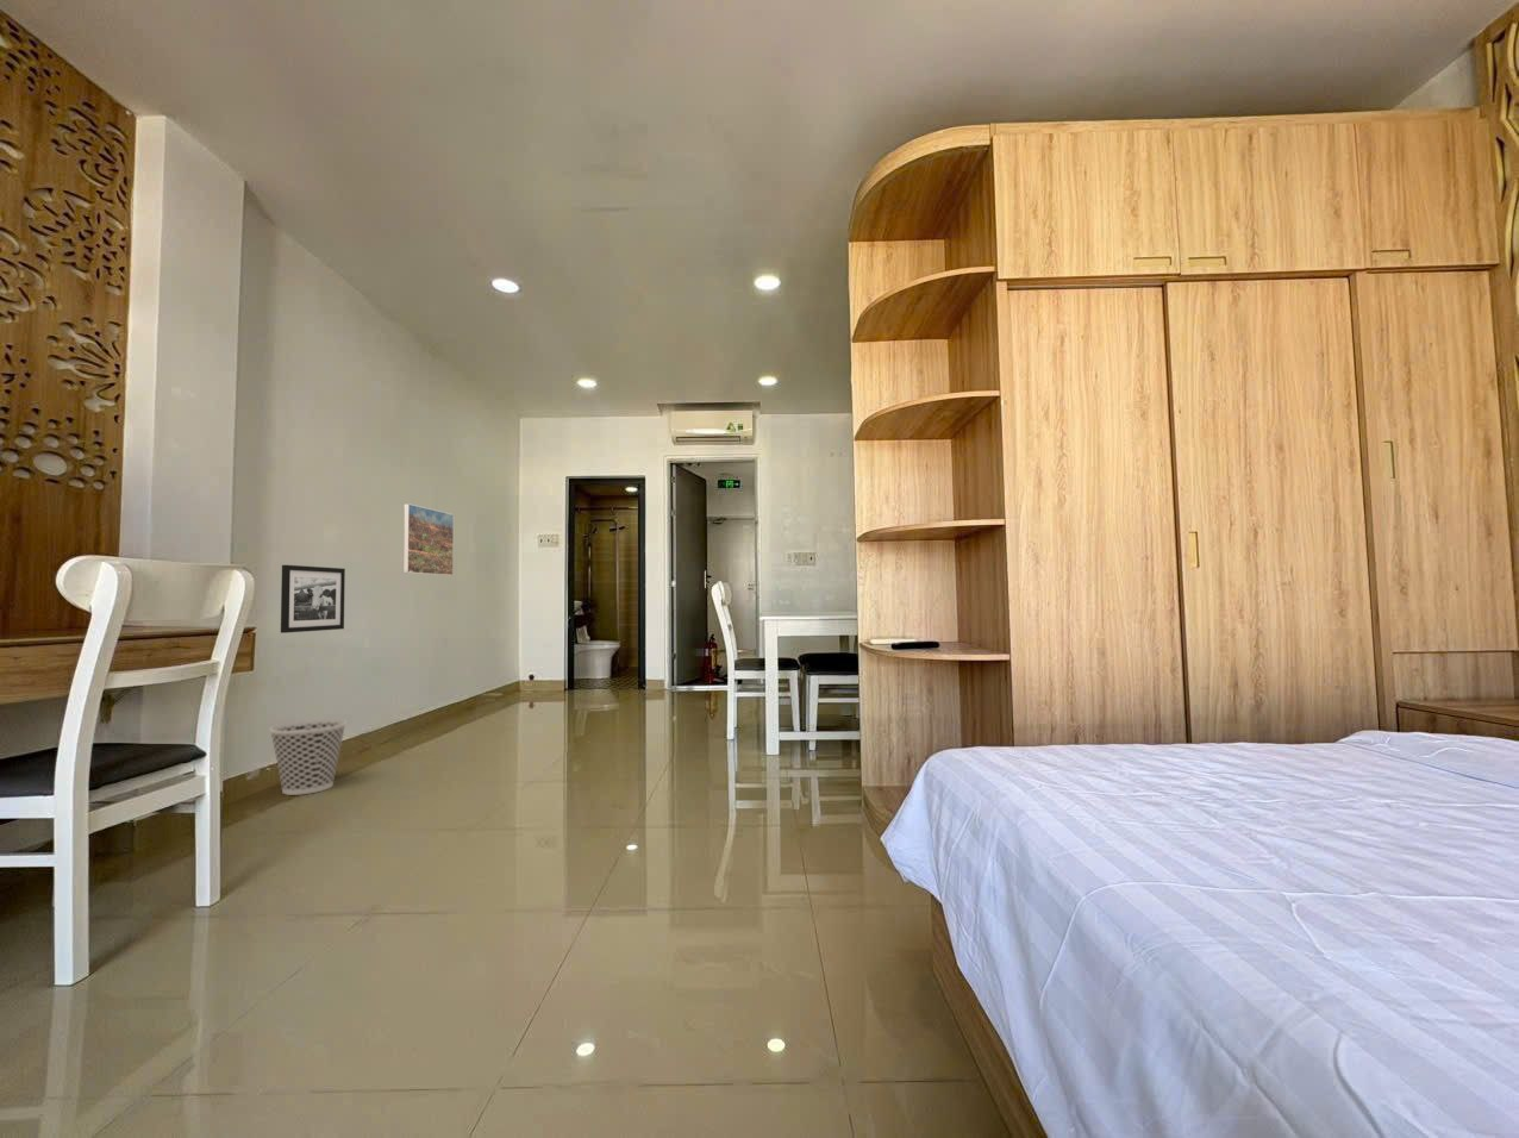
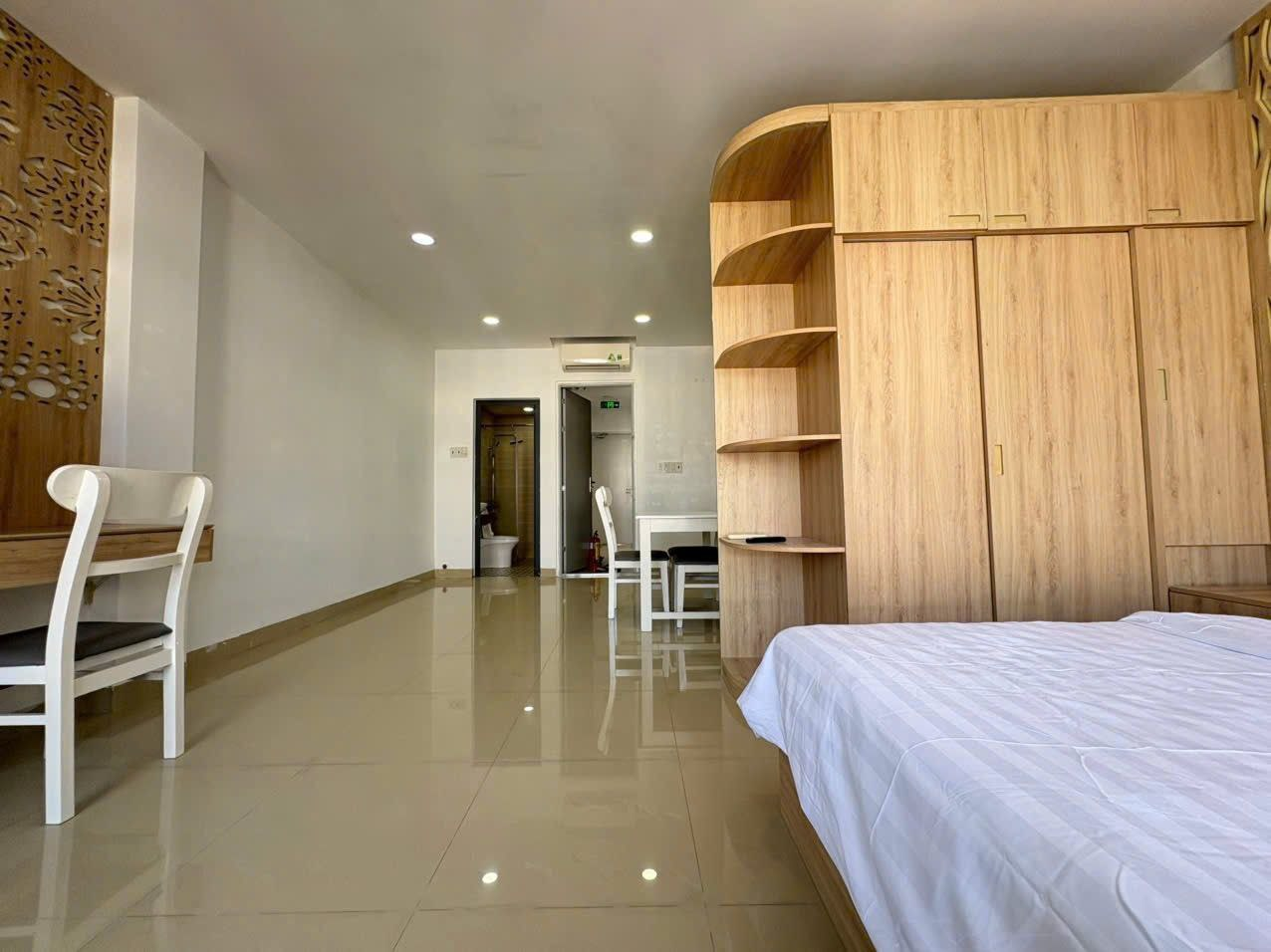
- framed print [403,502,455,576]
- picture frame [280,564,347,635]
- wastebasket [268,717,348,796]
